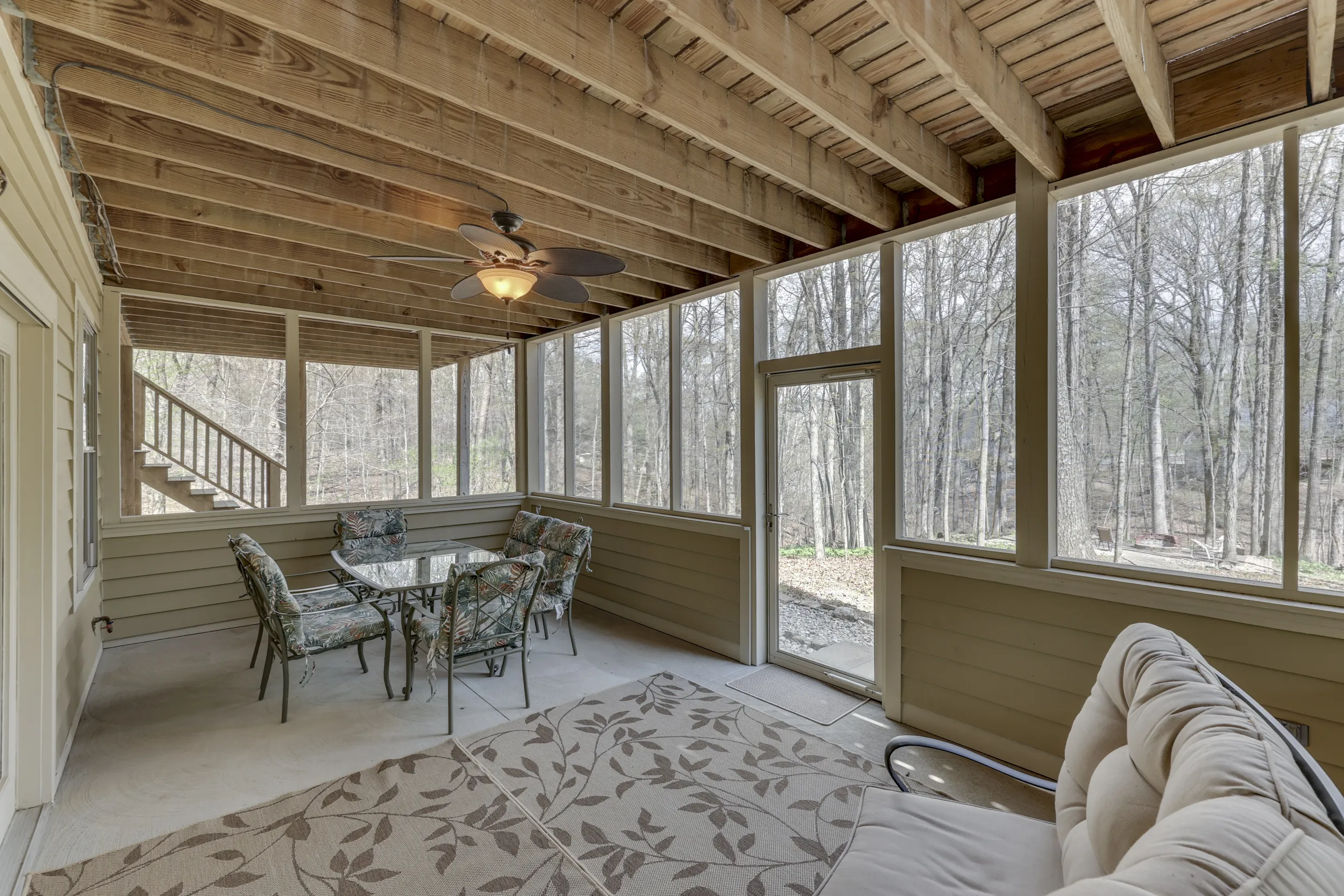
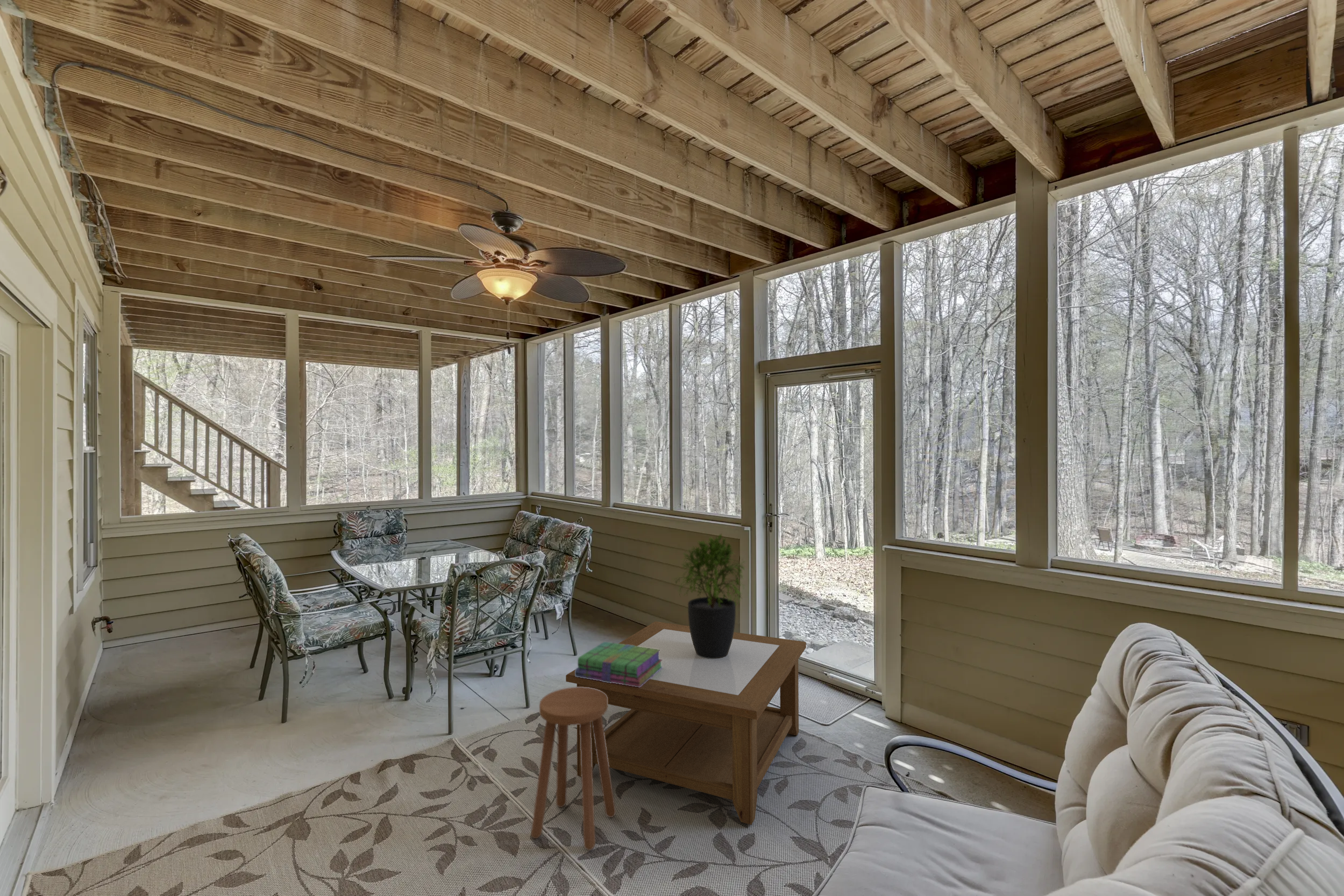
+ stack of books [575,641,663,687]
+ stool [530,686,616,851]
+ coffee table [565,621,807,825]
+ potted plant [670,532,748,659]
